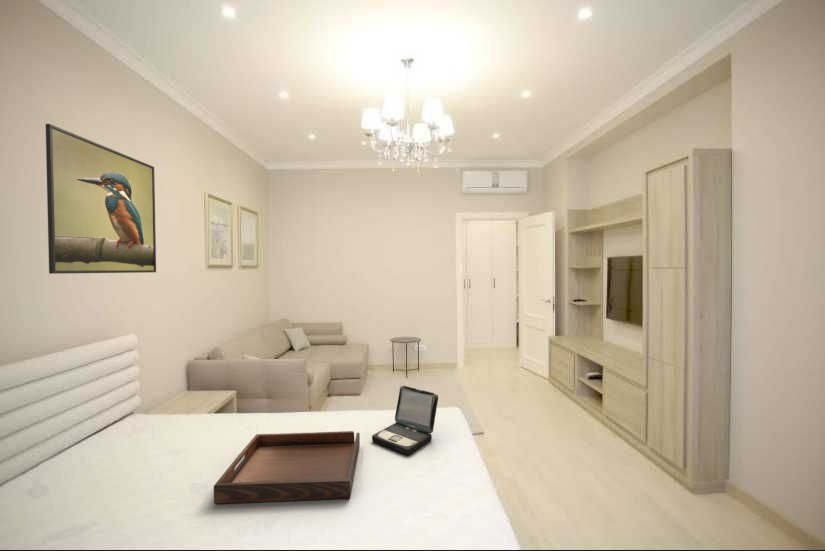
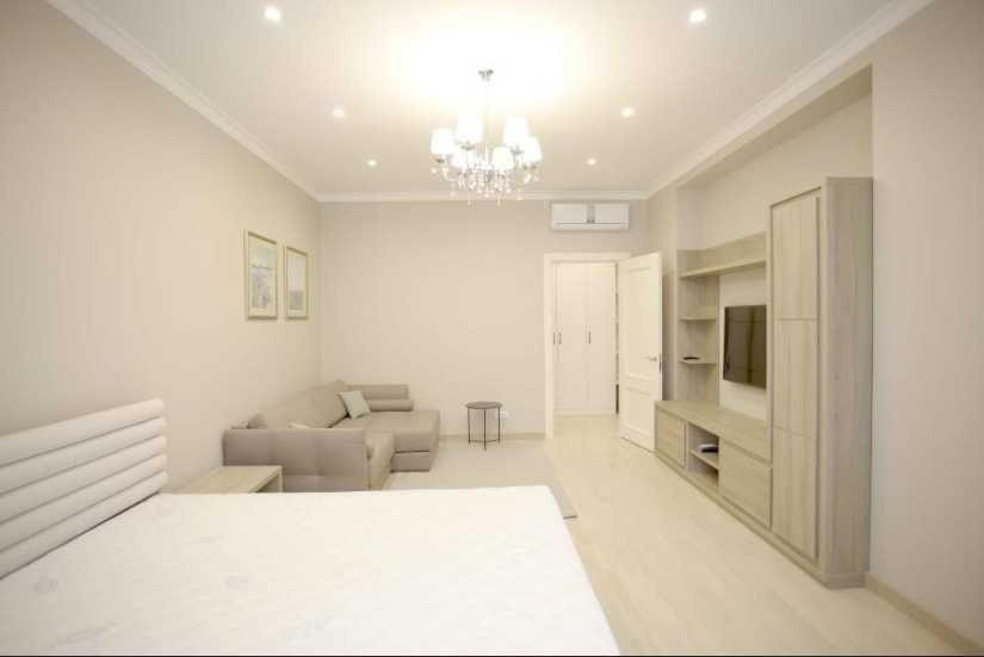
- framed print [45,123,157,275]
- laptop [371,385,439,456]
- serving tray [213,430,361,504]
